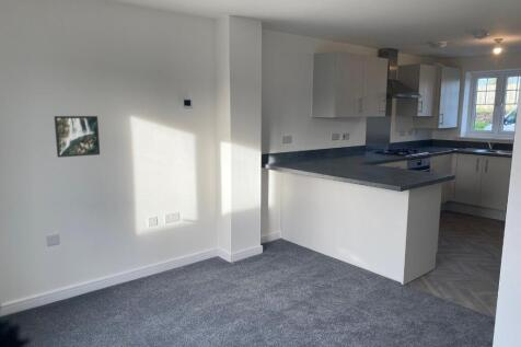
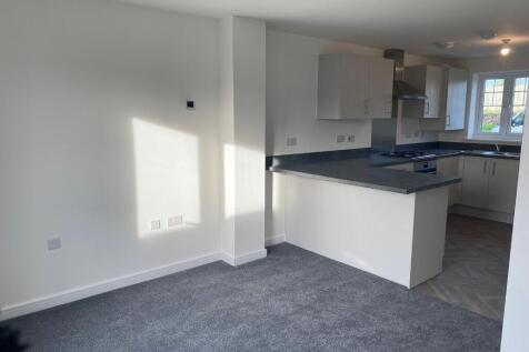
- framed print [53,115,101,159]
